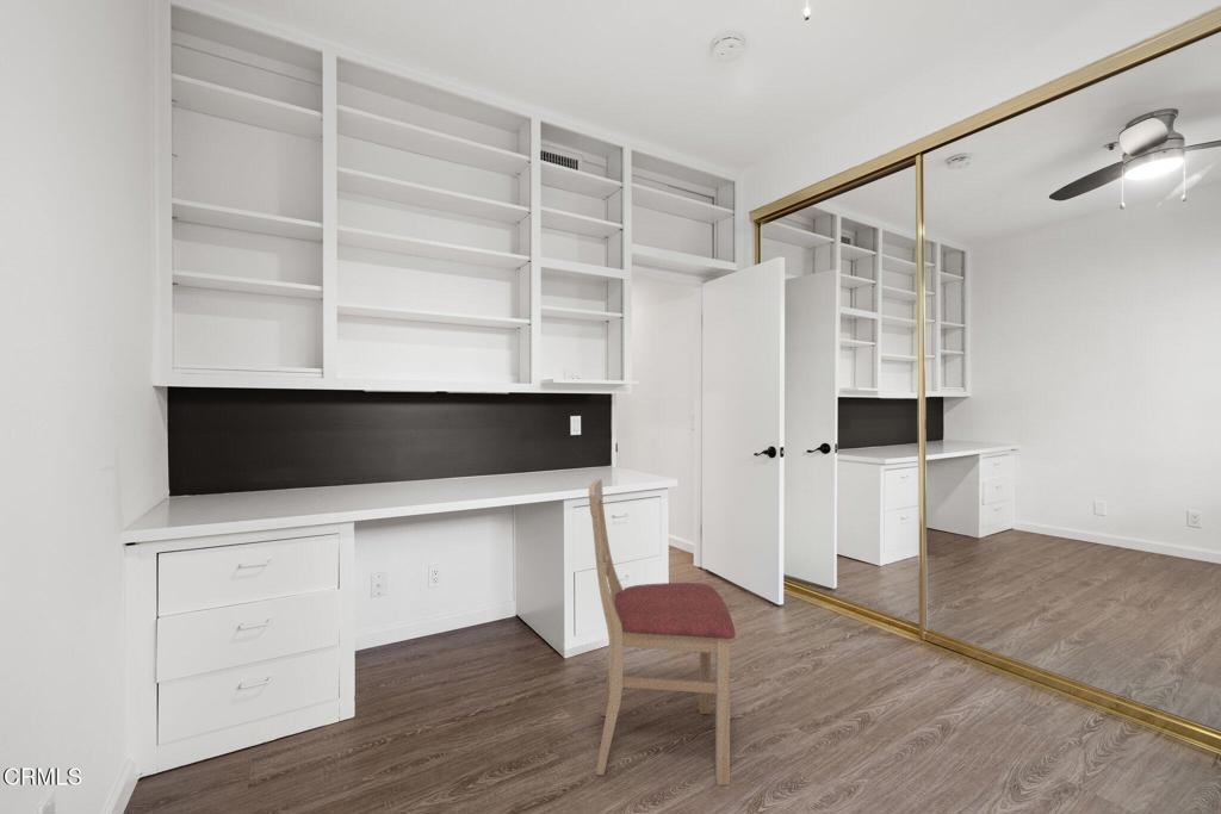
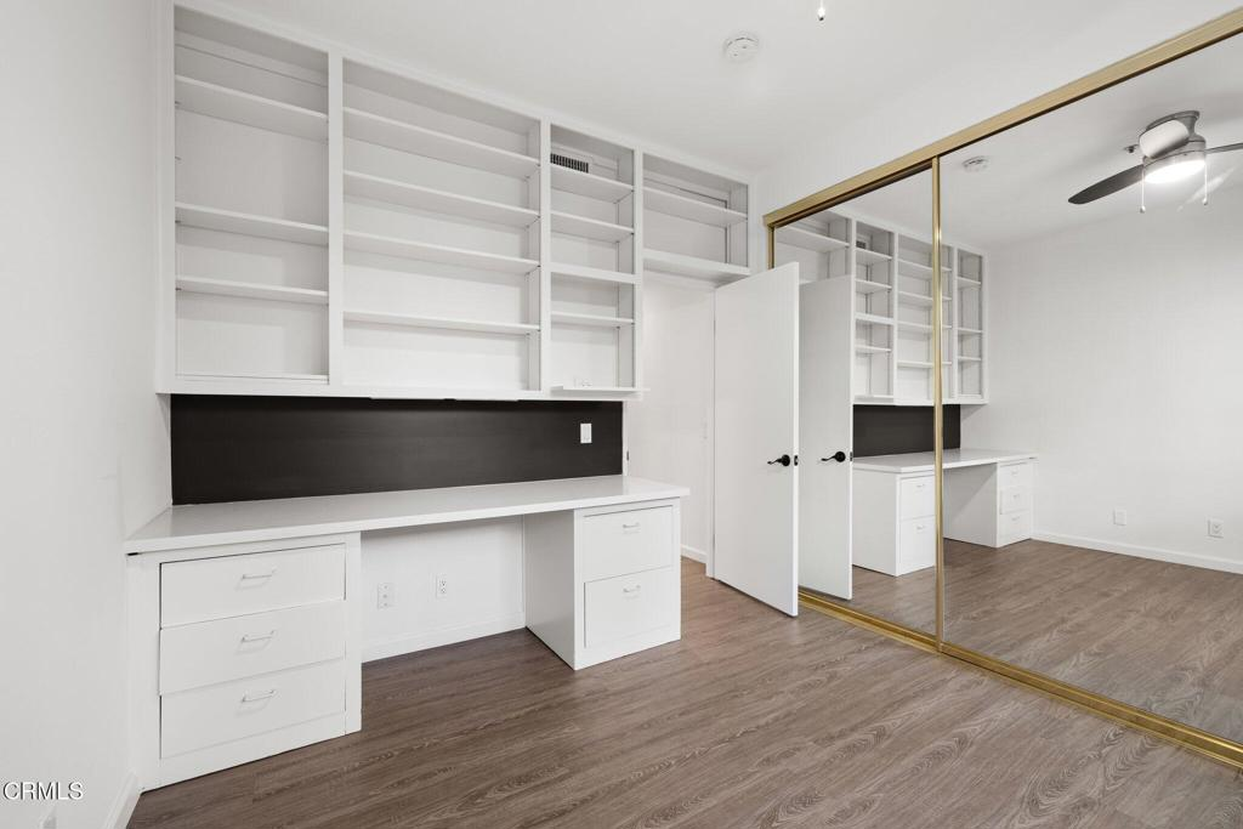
- chair [588,478,737,787]
